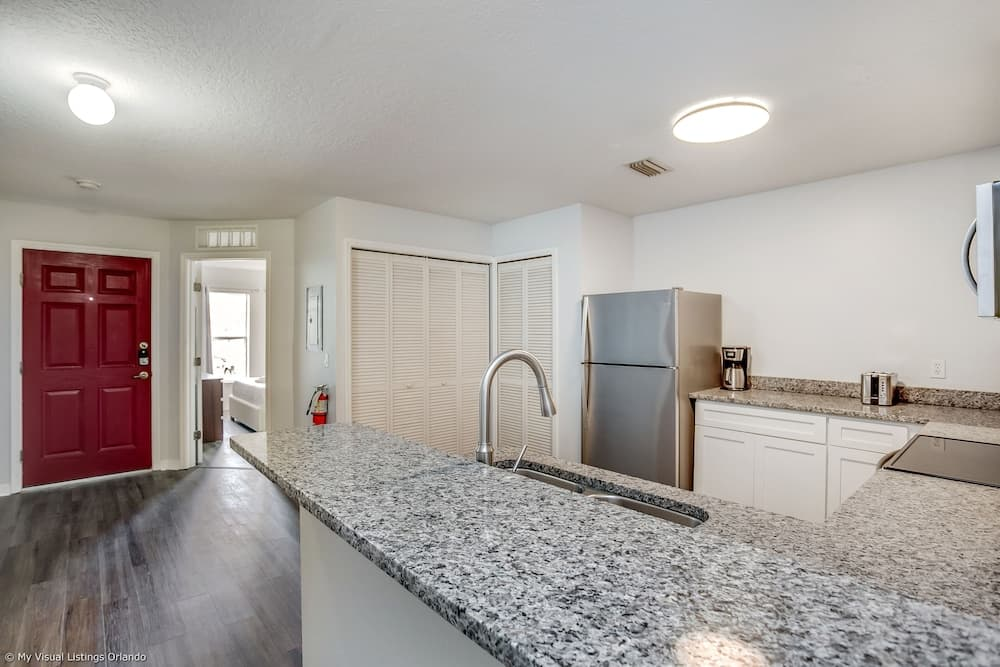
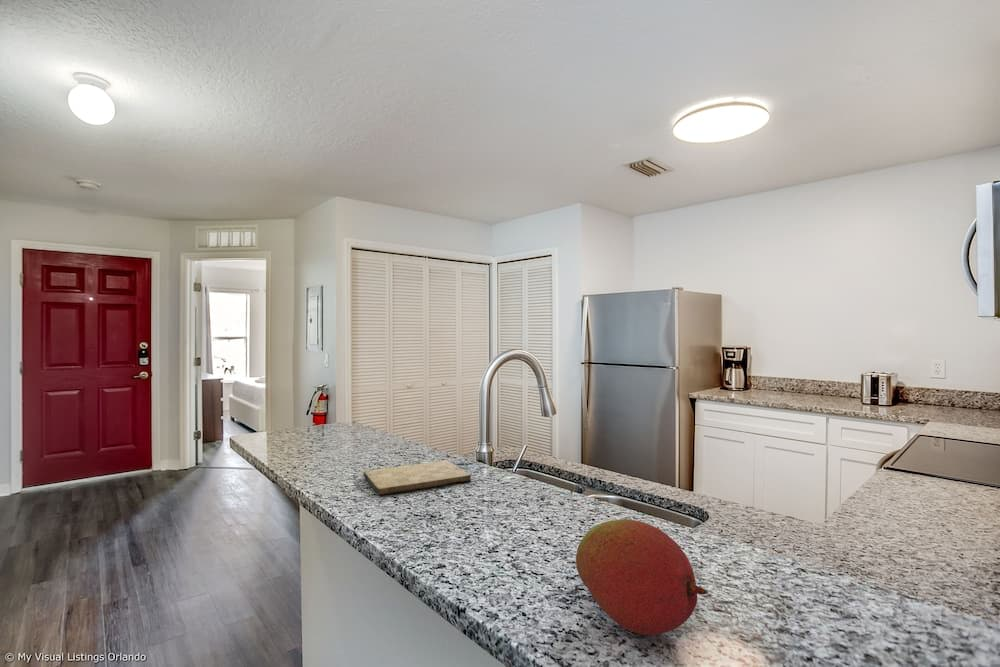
+ fruit [575,519,708,636]
+ cutting board [363,459,472,496]
